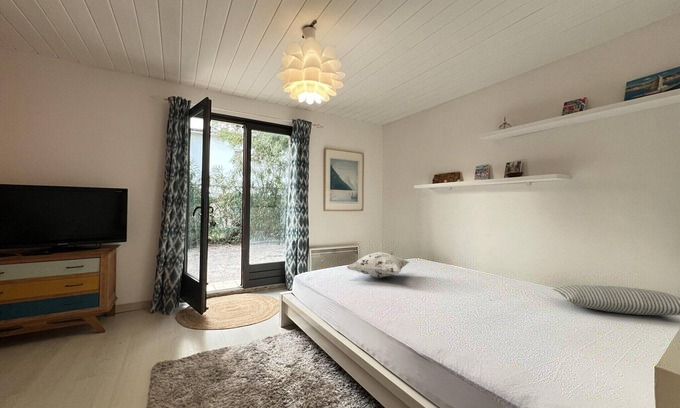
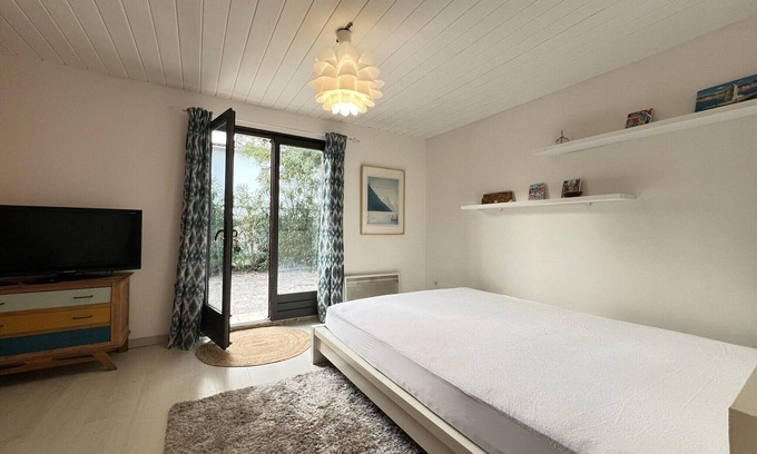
- pillow [552,284,680,316]
- decorative pillow [345,251,410,279]
